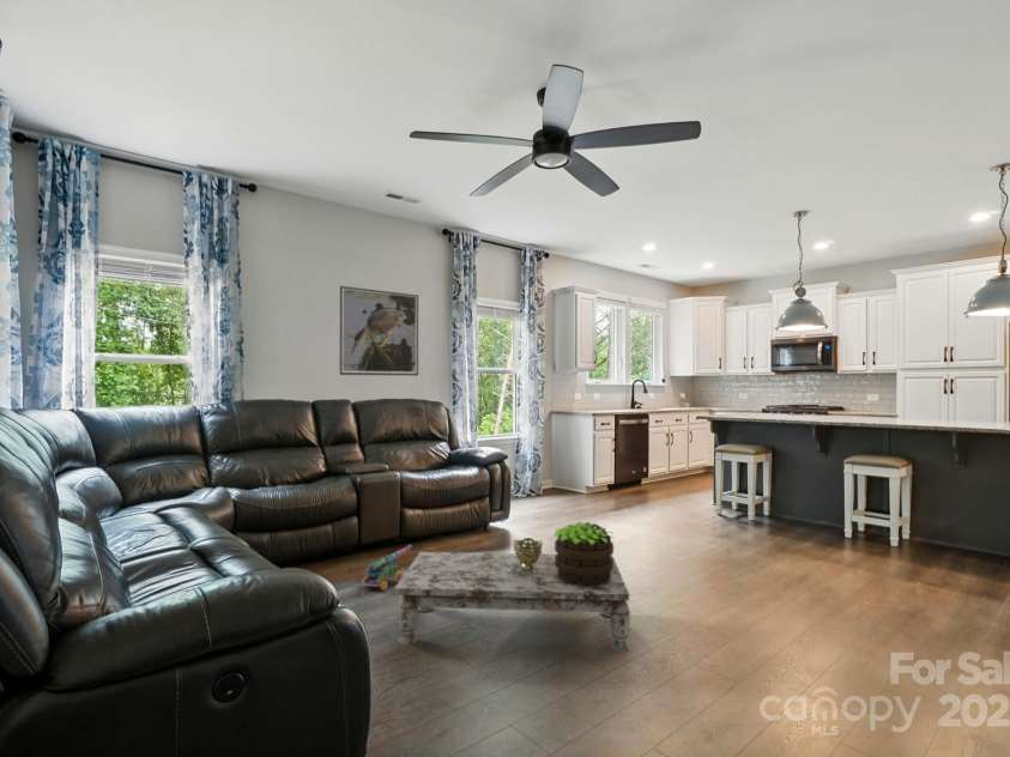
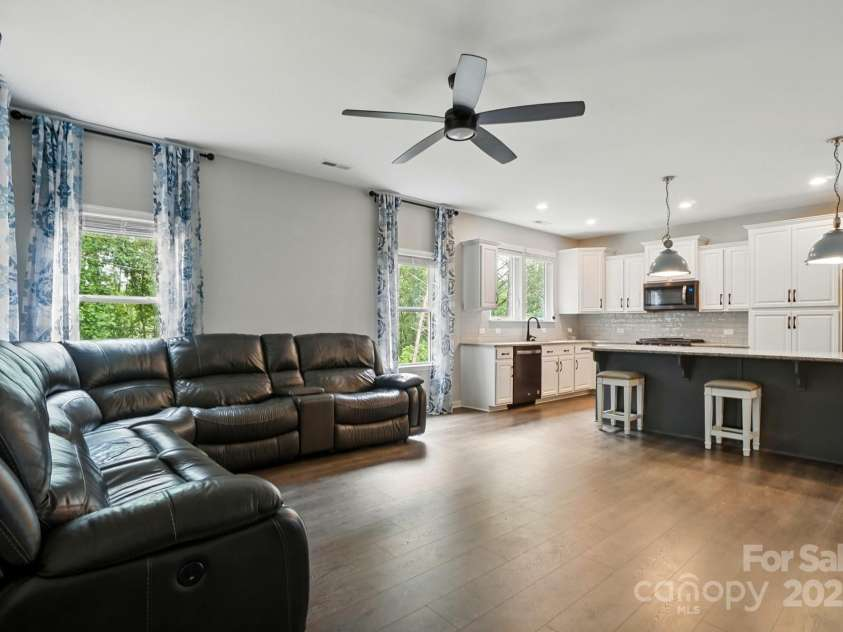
- coffee table [393,551,633,653]
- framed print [339,285,419,377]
- toy cannon [361,544,415,592]
- decorative bowl [513,537,544,570]
- potted plant [552,521,616,587]
